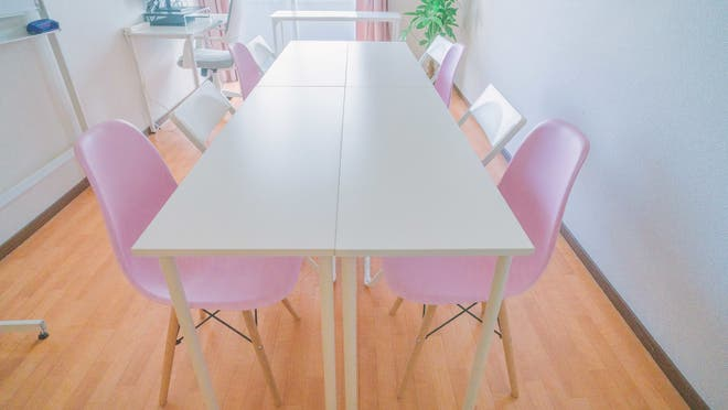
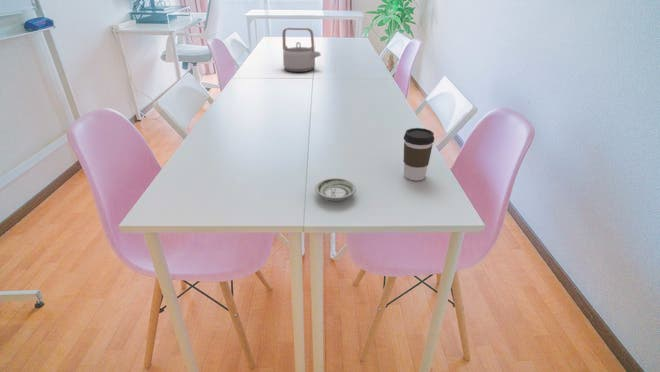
+ coffee cup [403,127,435,181]
+ saucer [314,177,357,202]
+ teapot [282,27,322,73]
